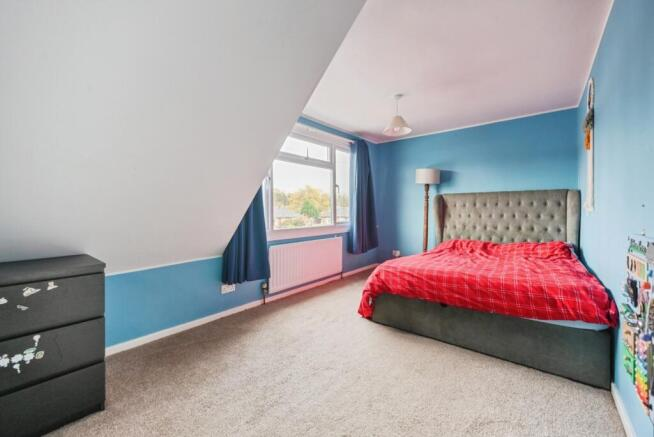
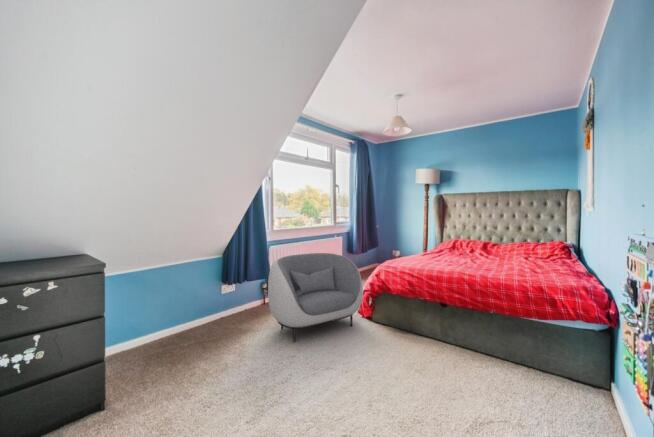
+ armchair [267,252,364,343]
